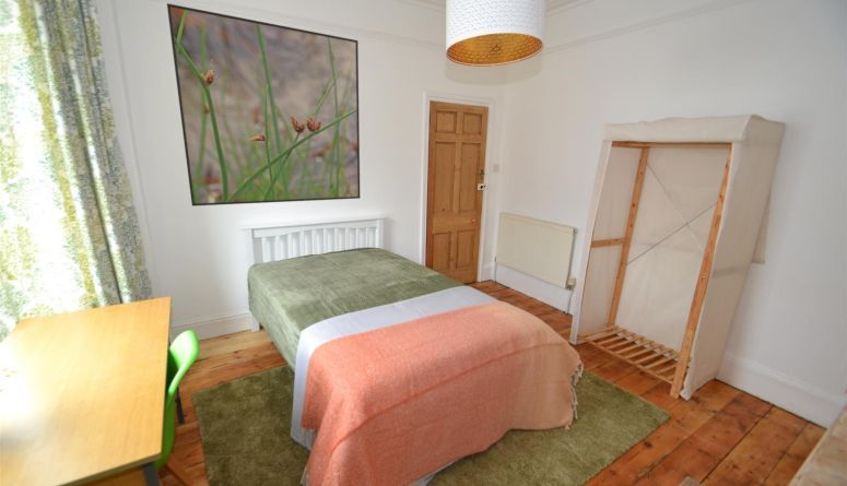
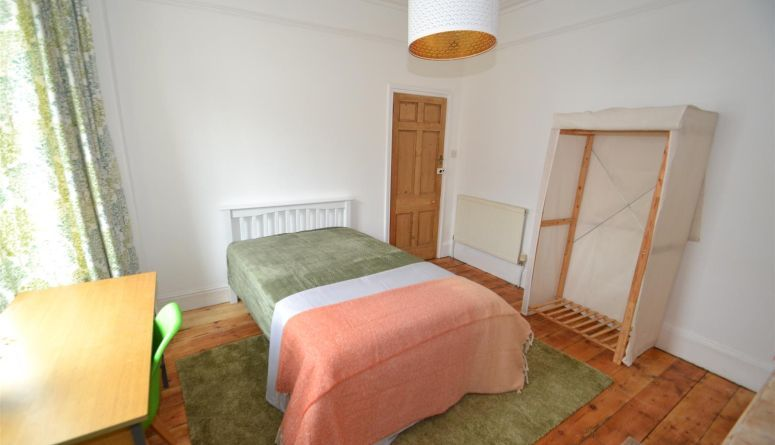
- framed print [166,2,361,208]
